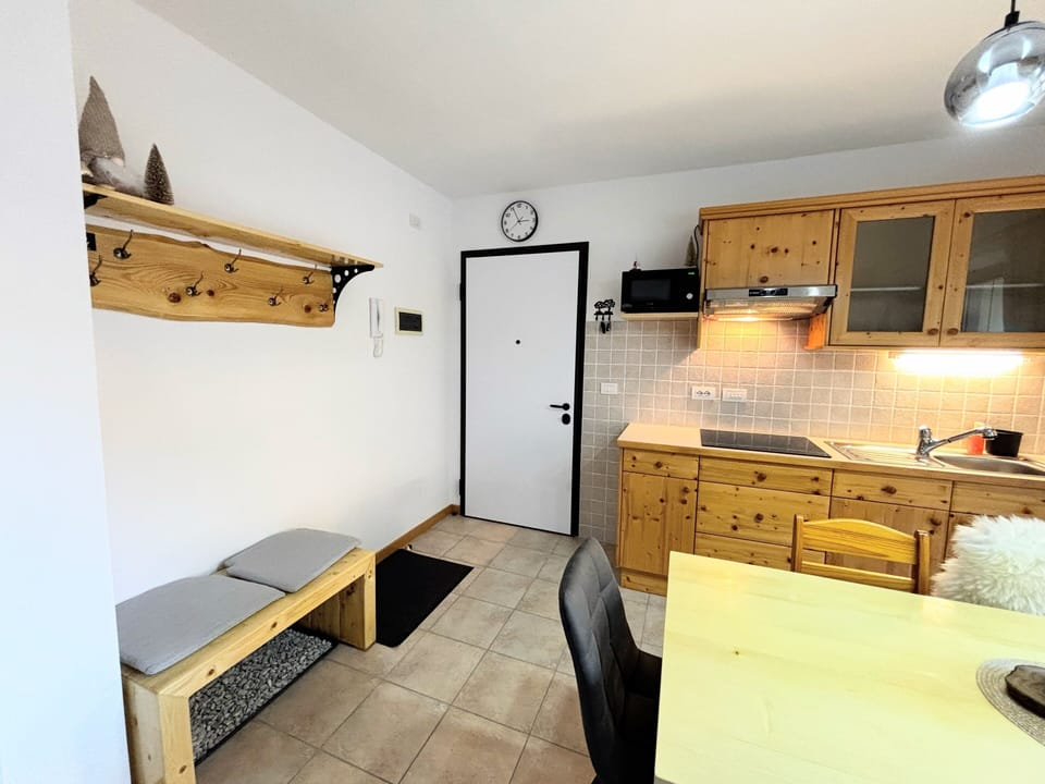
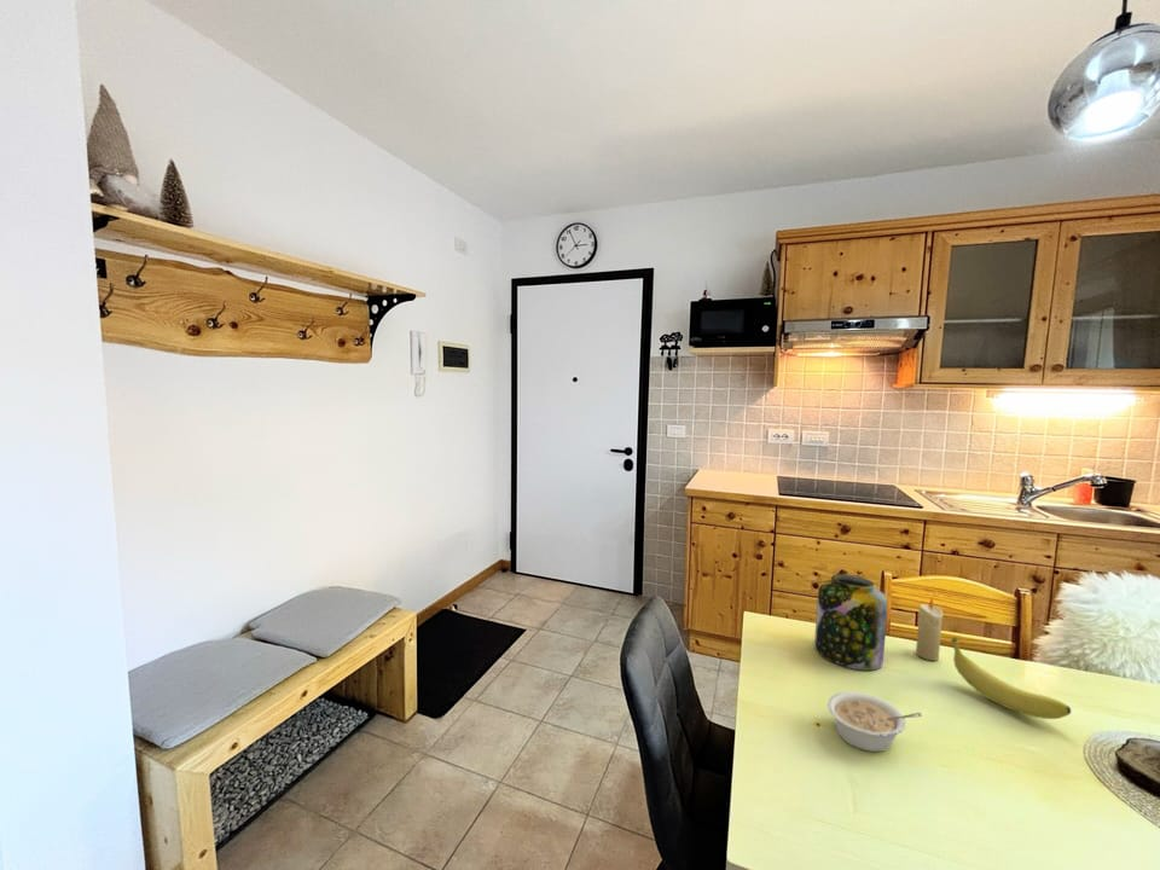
+ fruit [950,637,1072,720]
+ candle [915,597,944,662]
+ legume [826,691,923,753]
+ jar [813,573,888,672]
